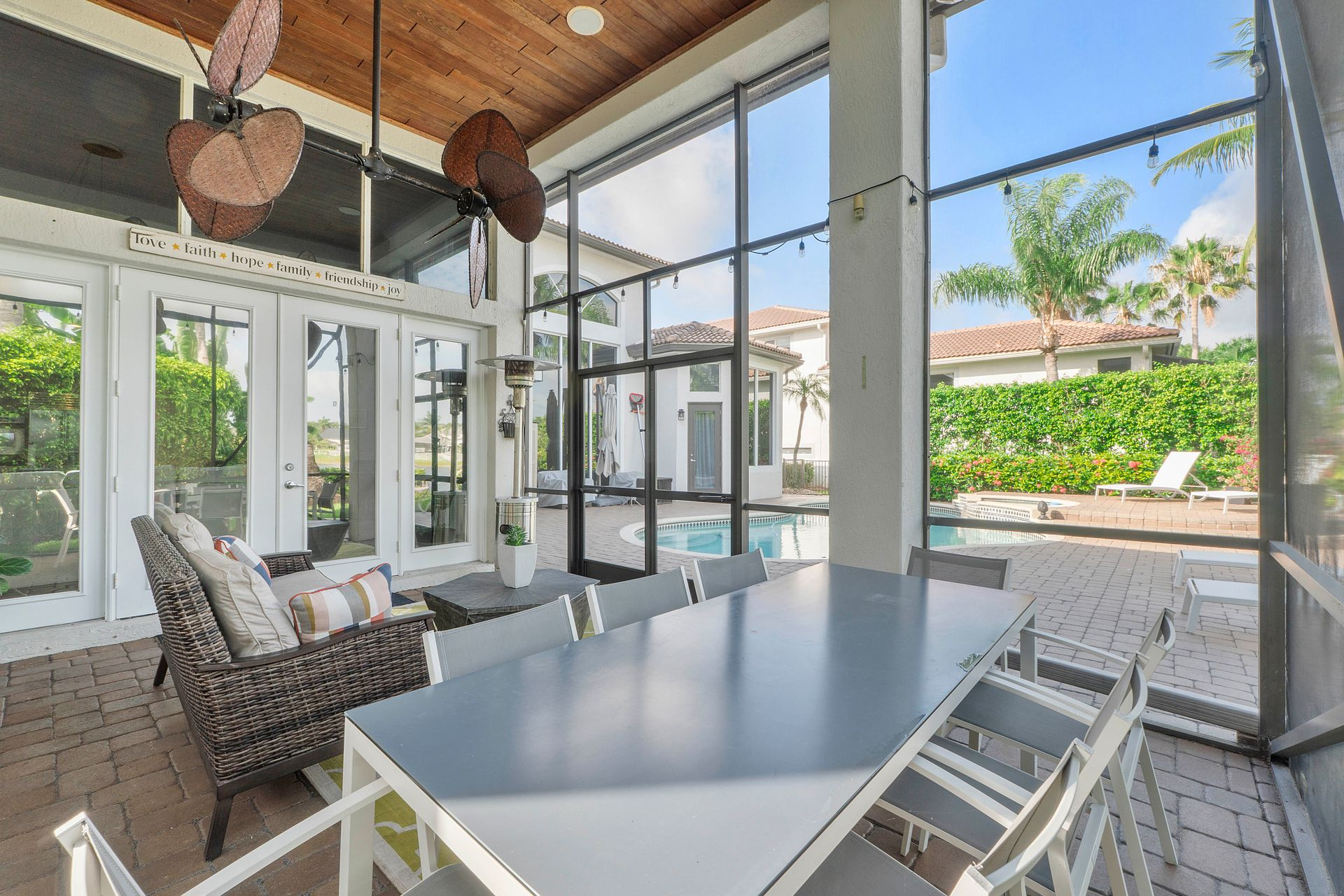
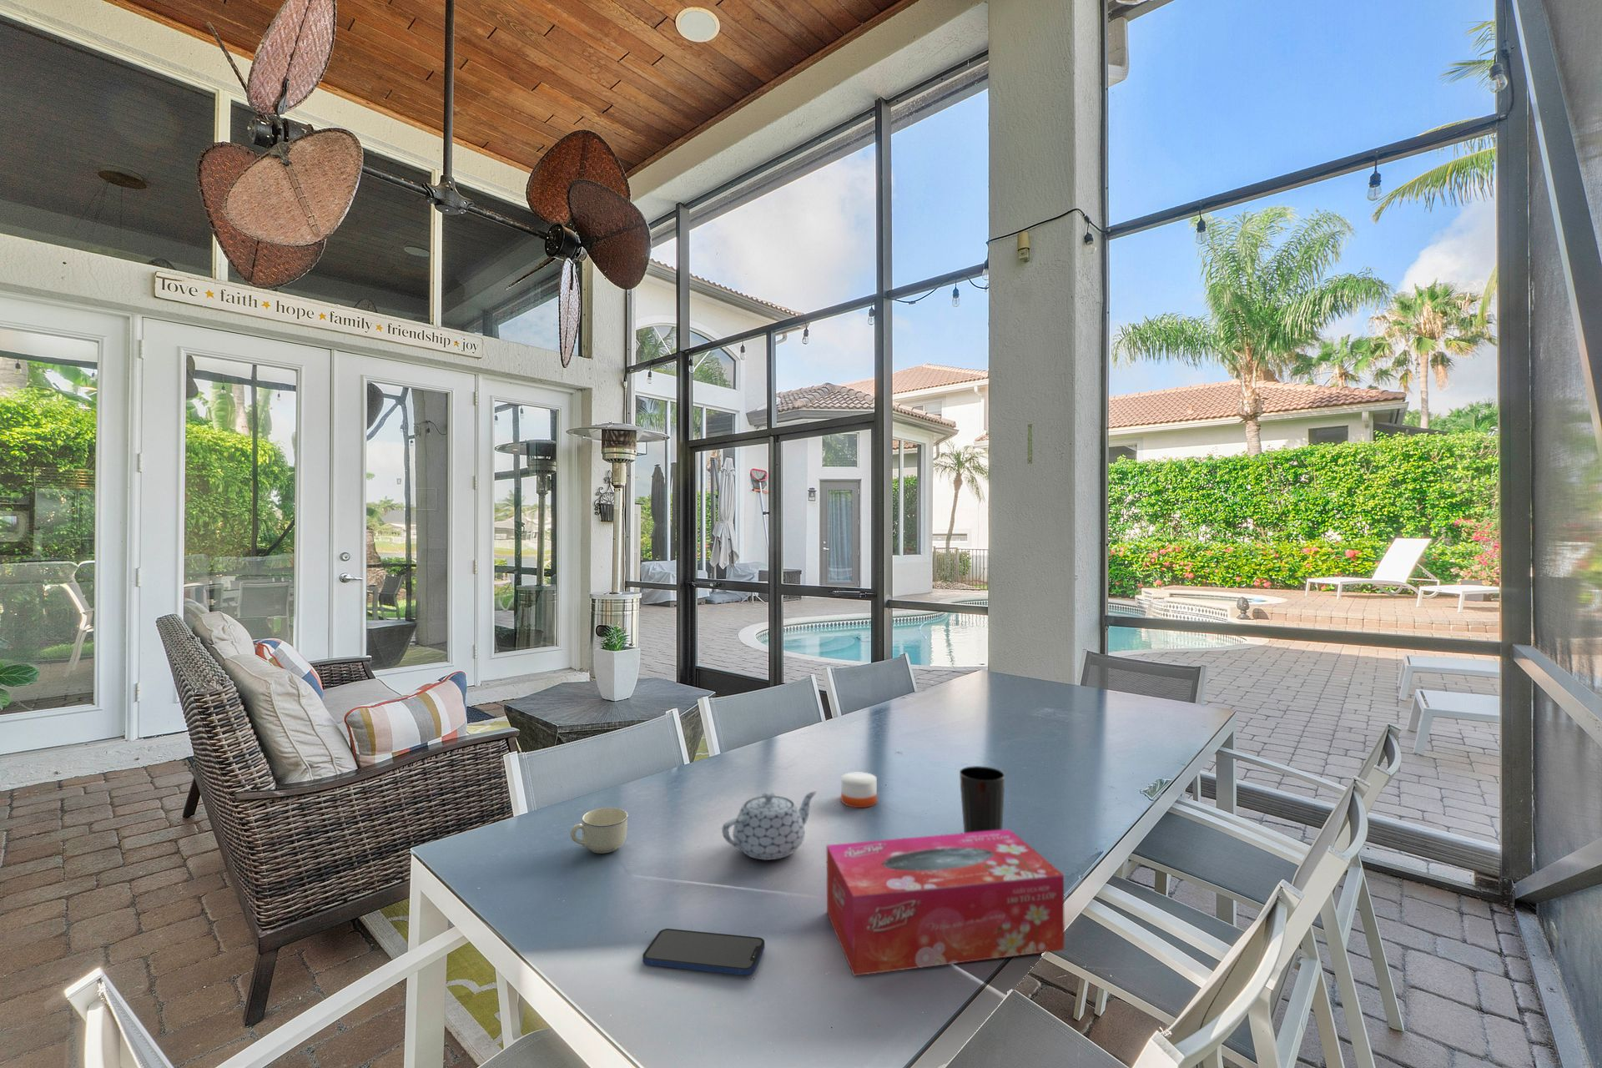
+ candle [840,766,877,808]
+ cup [570,807,629,855]
+ tissue box [826,828,1066,977]
+ smartphone [641,927,765,976]
+ teapot [721,791,818,861]
+ cup [958,765,1006,833]
